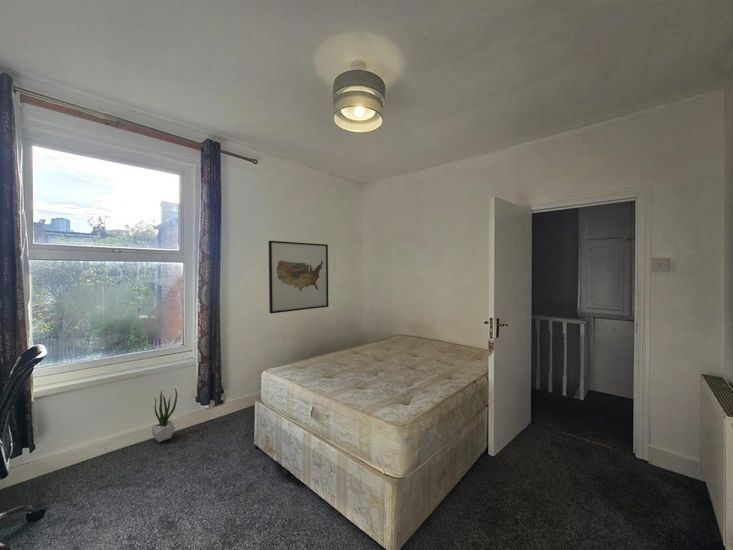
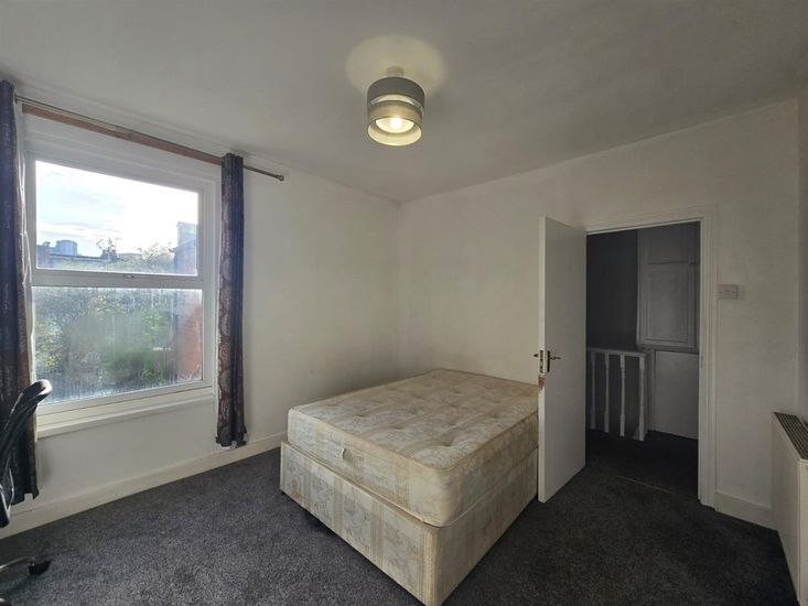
- wall art [268,240,329,314]
- potted plant [151,388,178,443]
